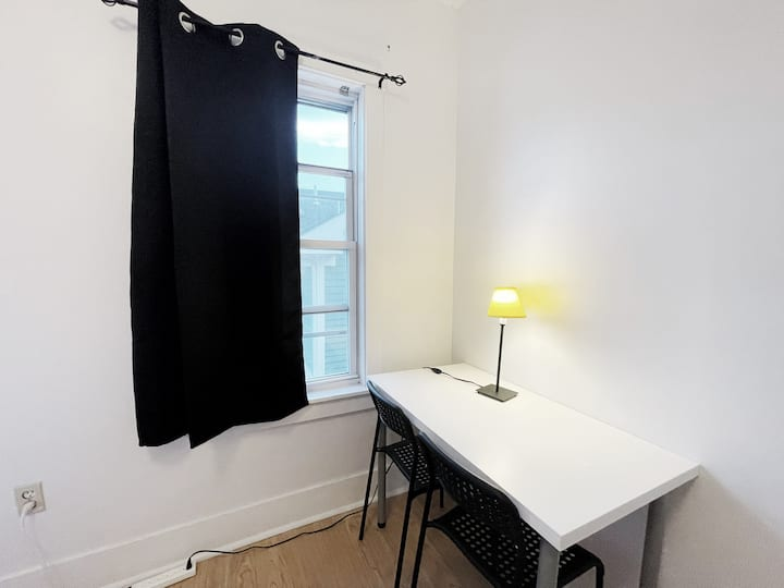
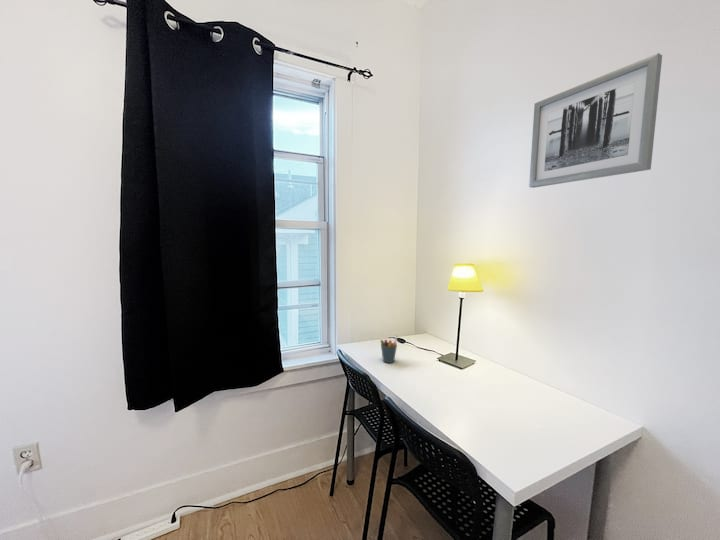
+ pen holder [379,334,399,364]
+ wall art [528,52,663,189]
